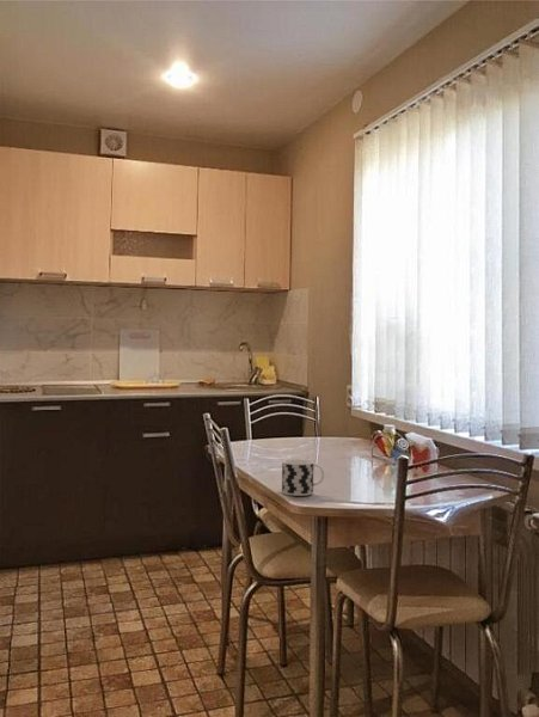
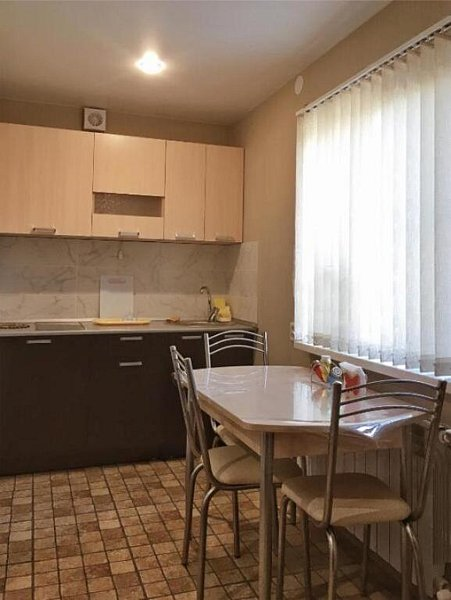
- cup [281,458,325,497]
